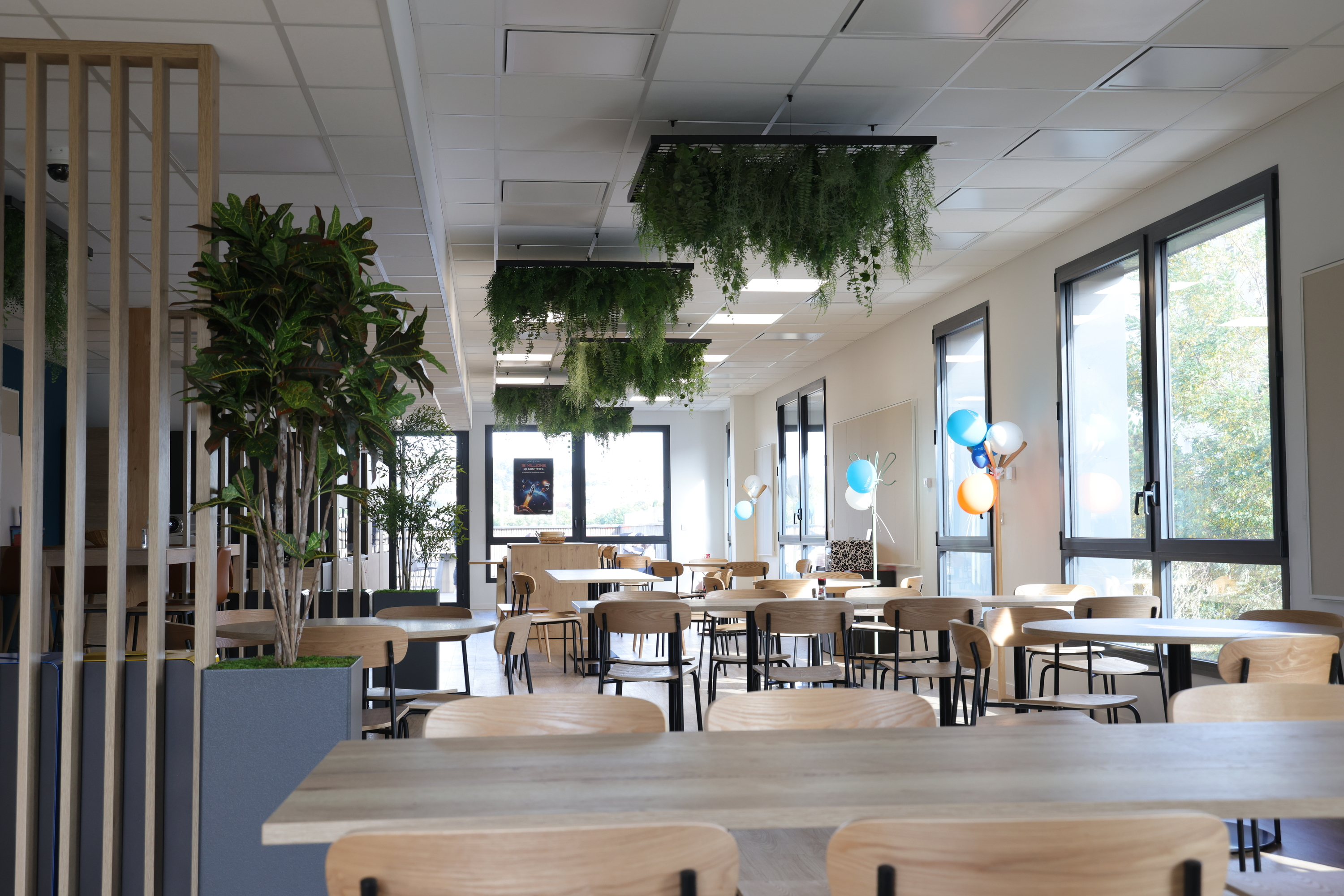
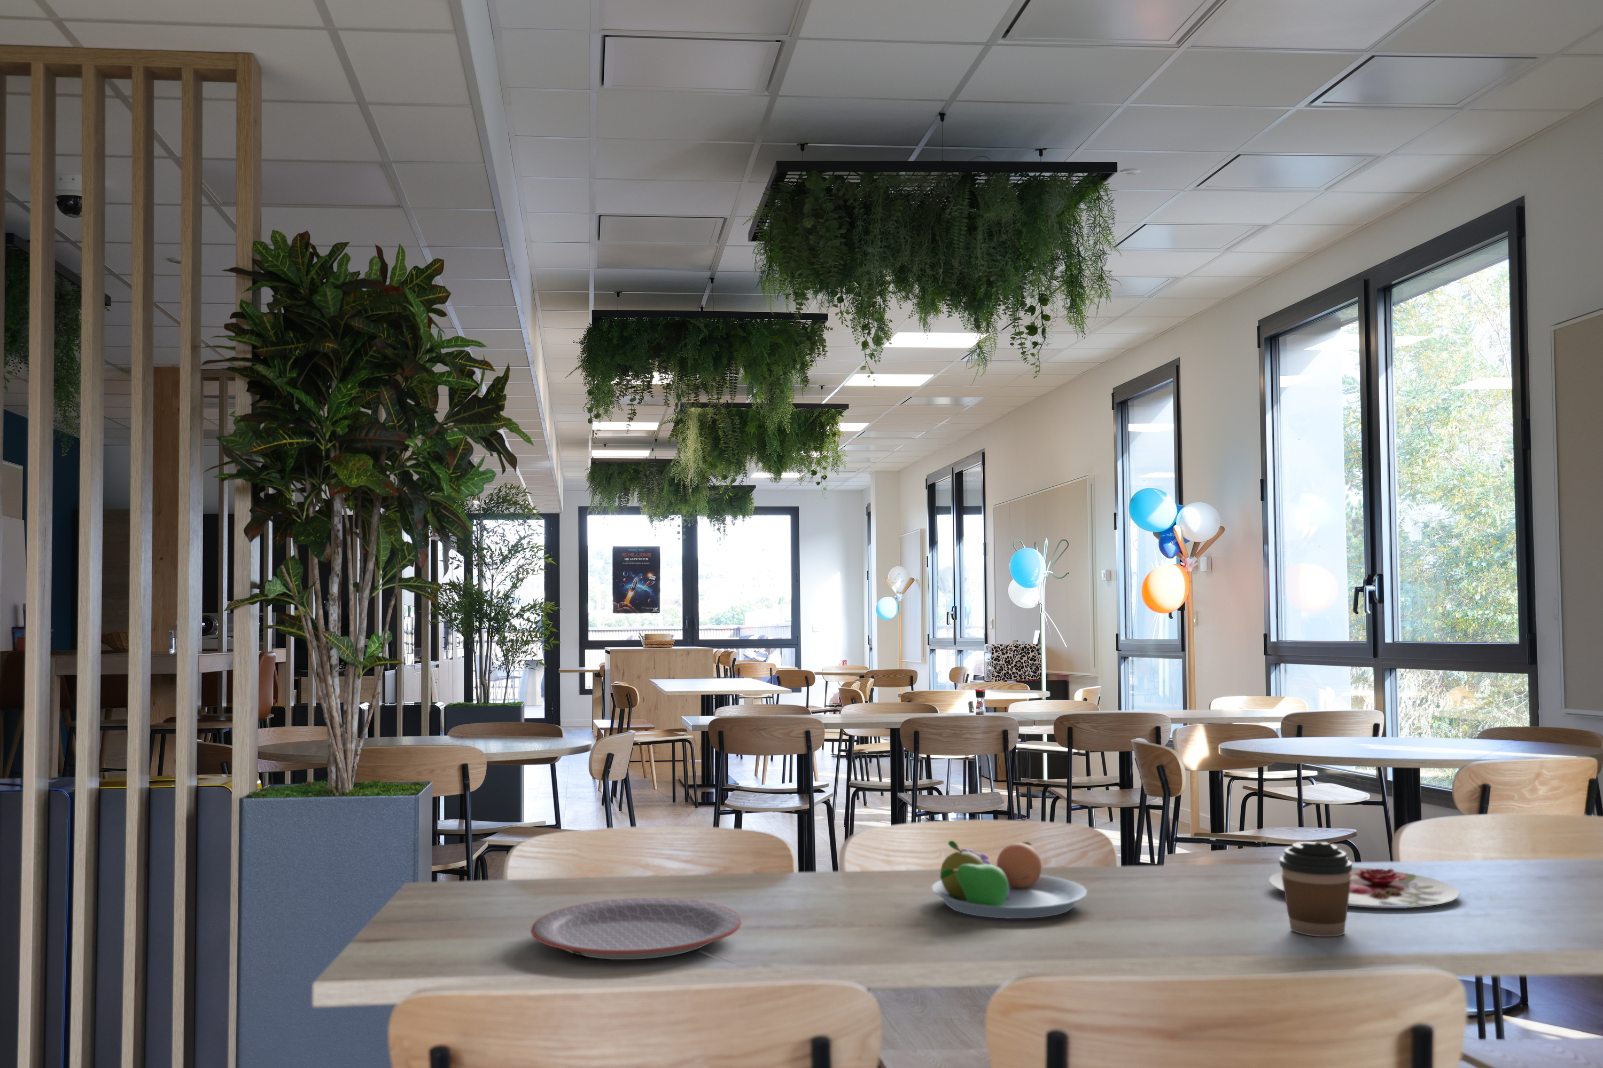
+ plate [530,898,742,961]
+ coffee cup [1279,842,1353,937]
+ plate [1268,867,1460,909]
+ fruit bowl [932,840,1088,919]
